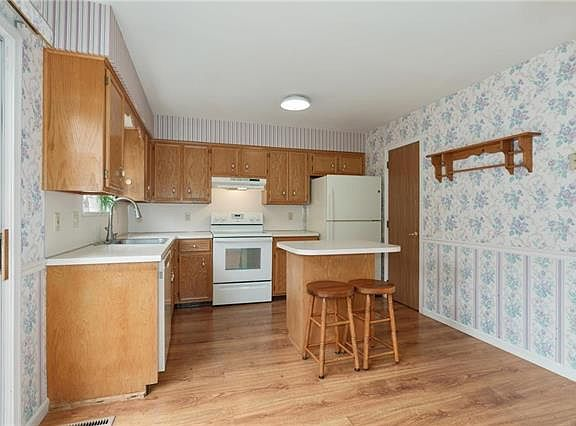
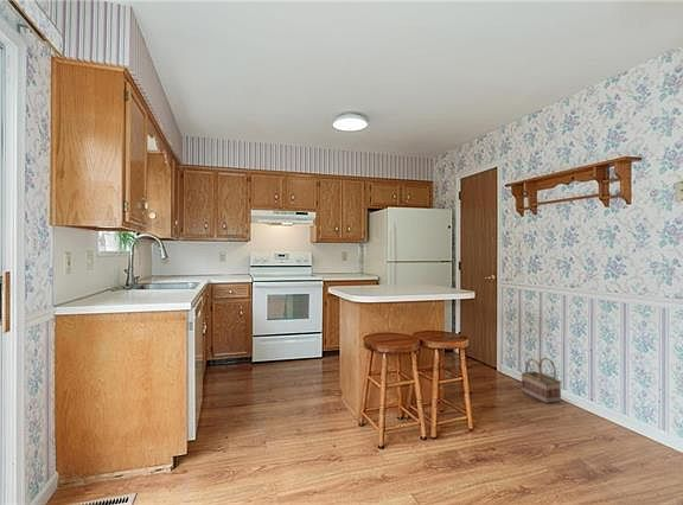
+ basket [521,357,562,404]
